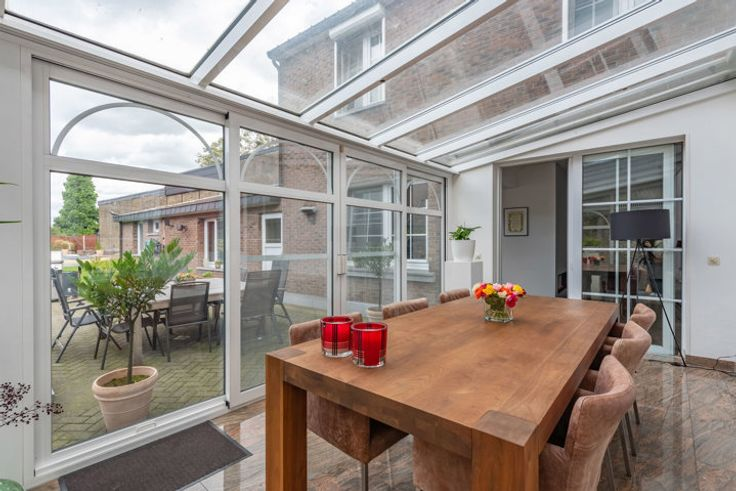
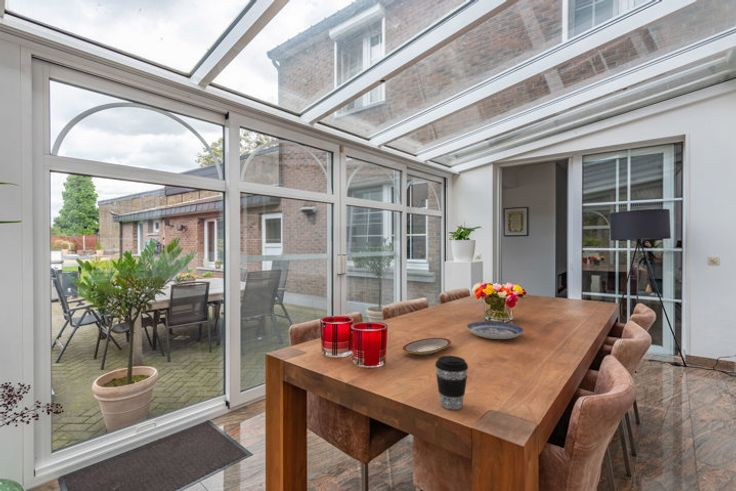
+ plate [402,337,452,356]
+ coffee cup [434,355,469,411]
+ plate [465,321,525,340]
